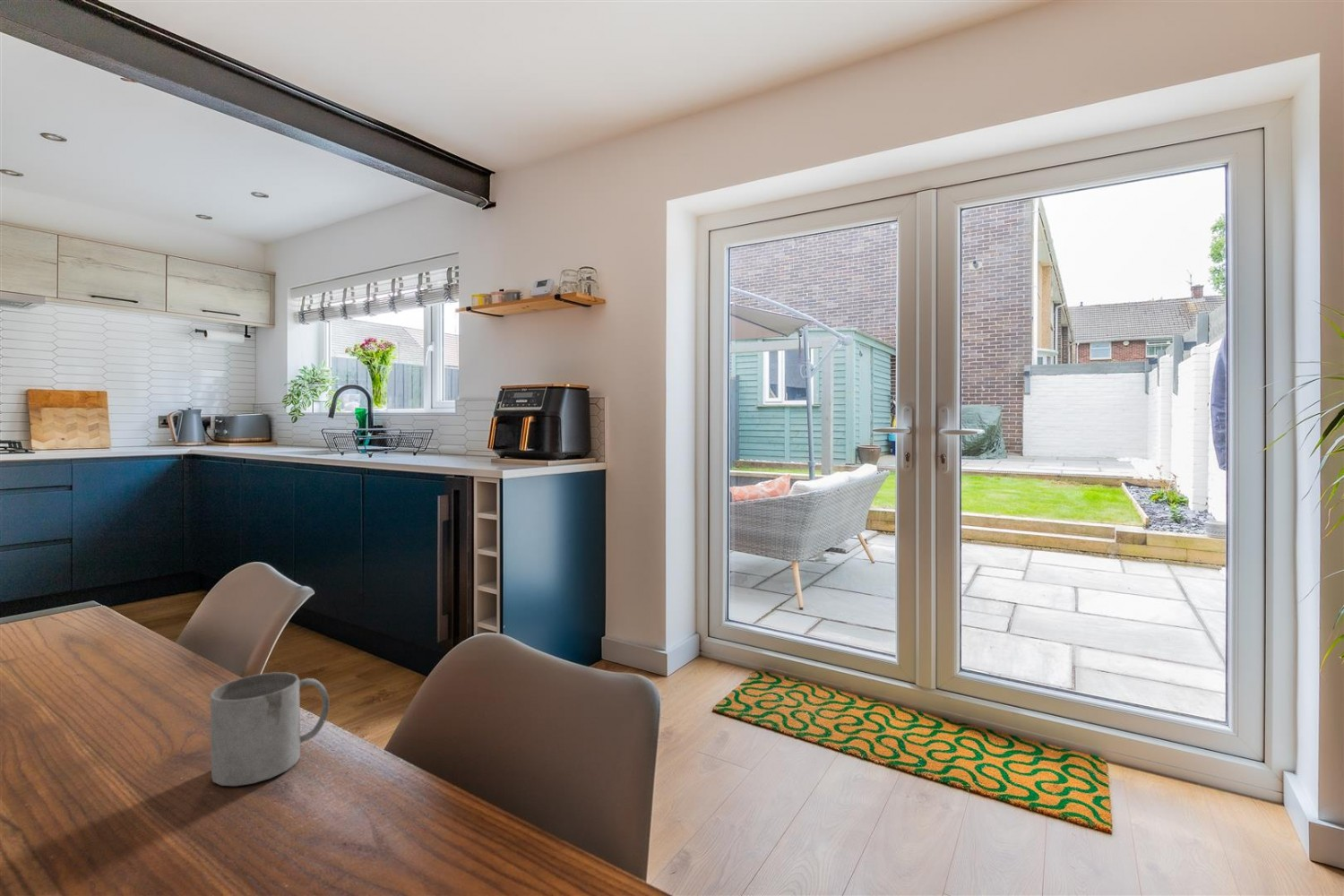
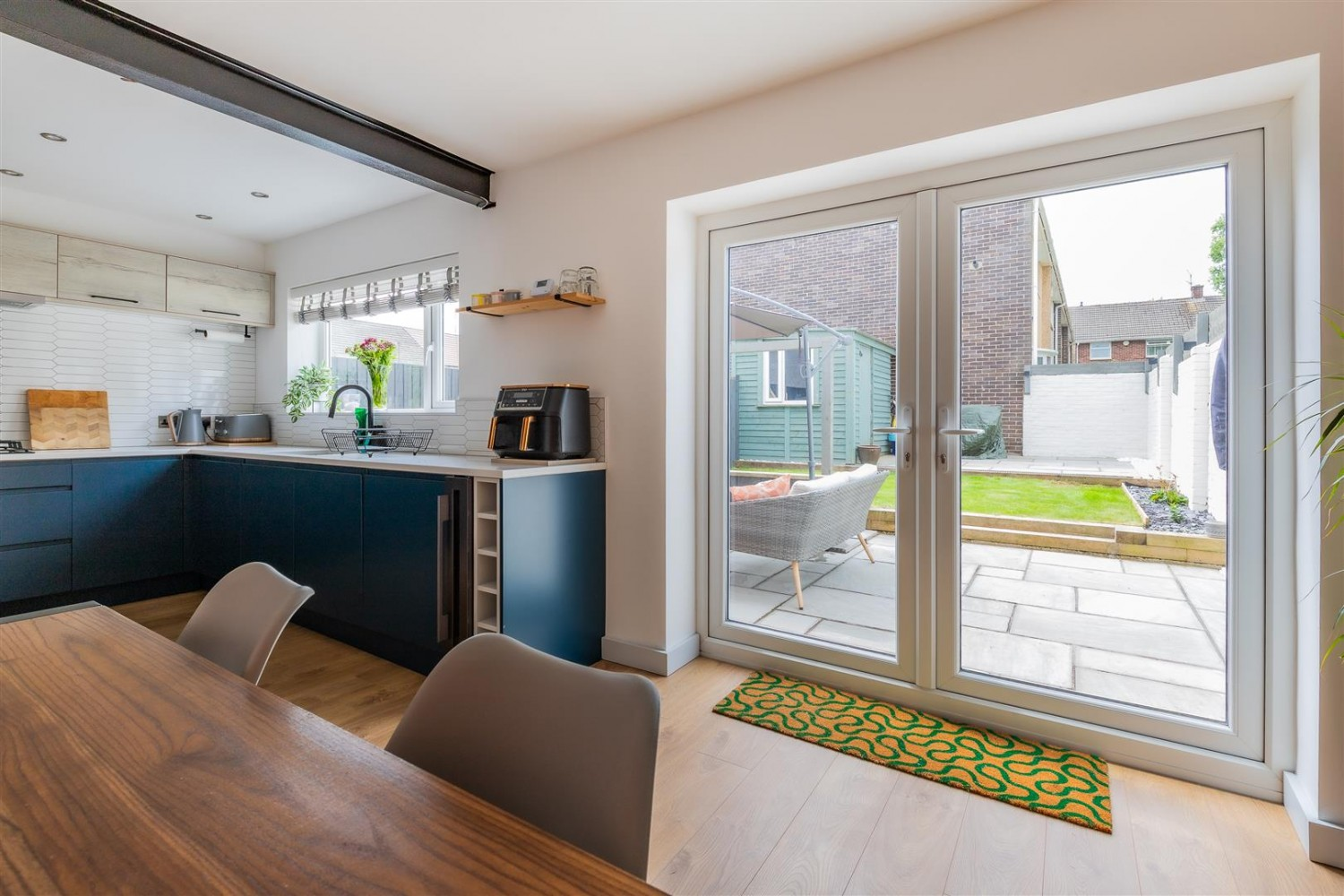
- mug [210,671,330,787]
